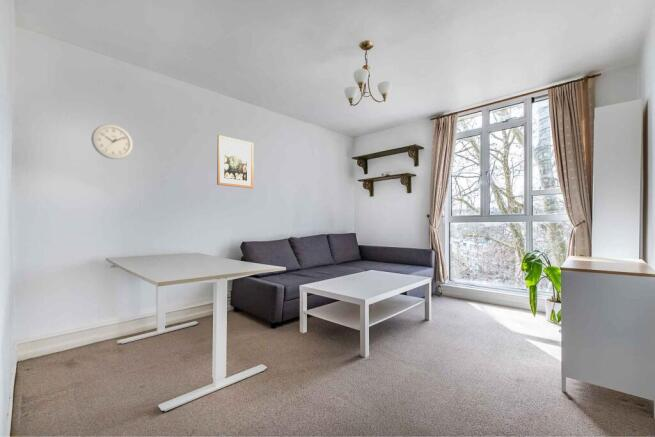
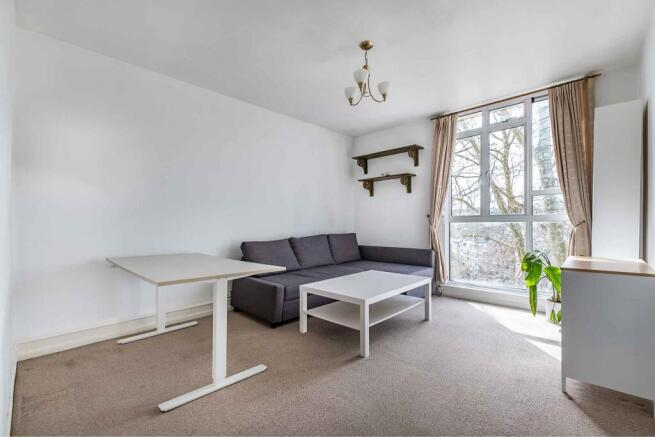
- wall art [216,134,255,189]
- wall clock [90,123,134,160]
